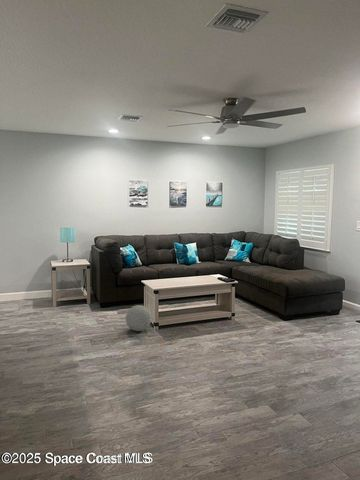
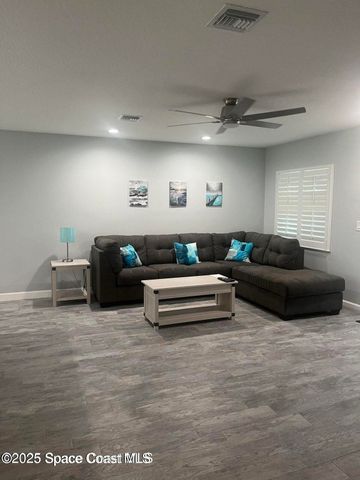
- decorative ball [125,304,152,332]
